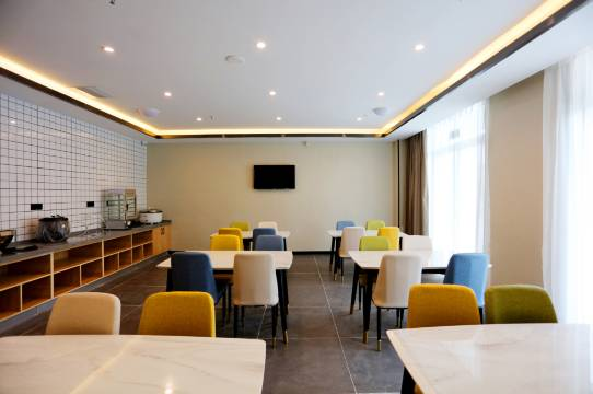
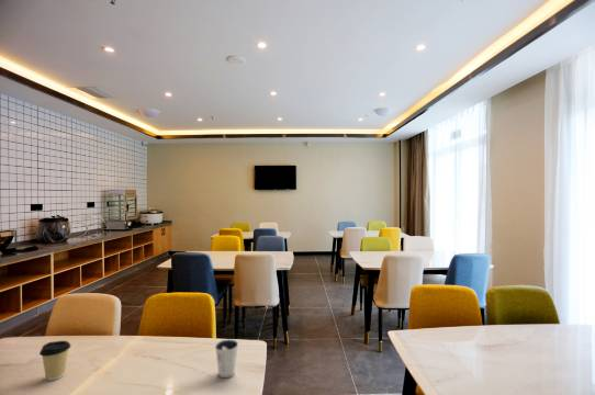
+ dixie cup [214,338,239,379]
+ coffee cup [38,340,71,382]
